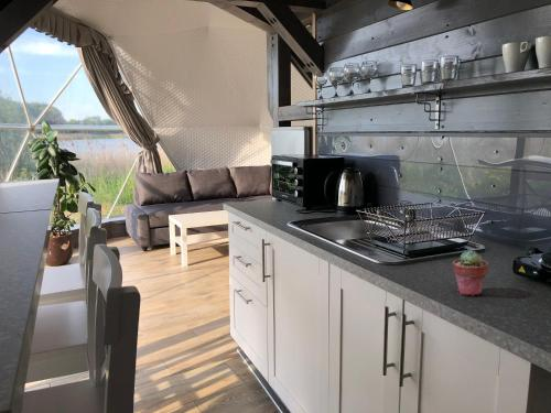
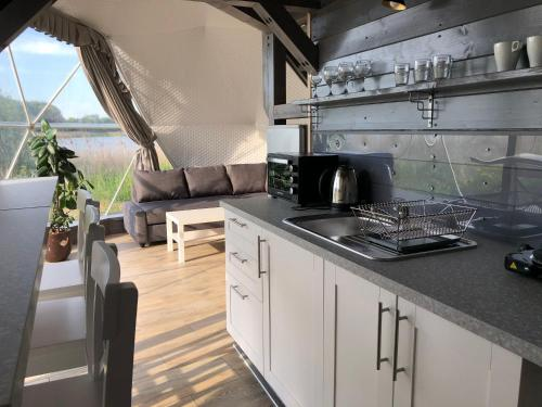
- potted succulent [451,249,489,296]
